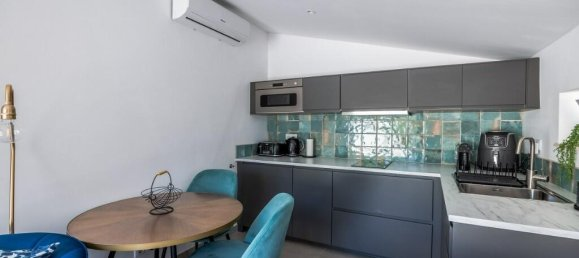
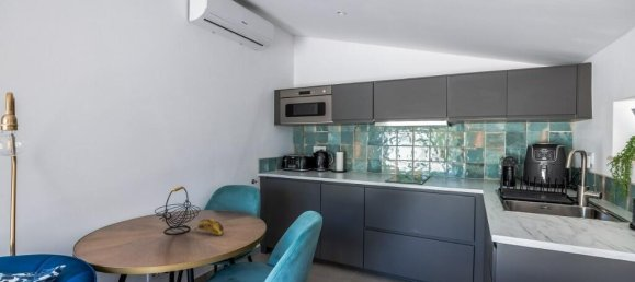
+ banana [193,218,225,237]
